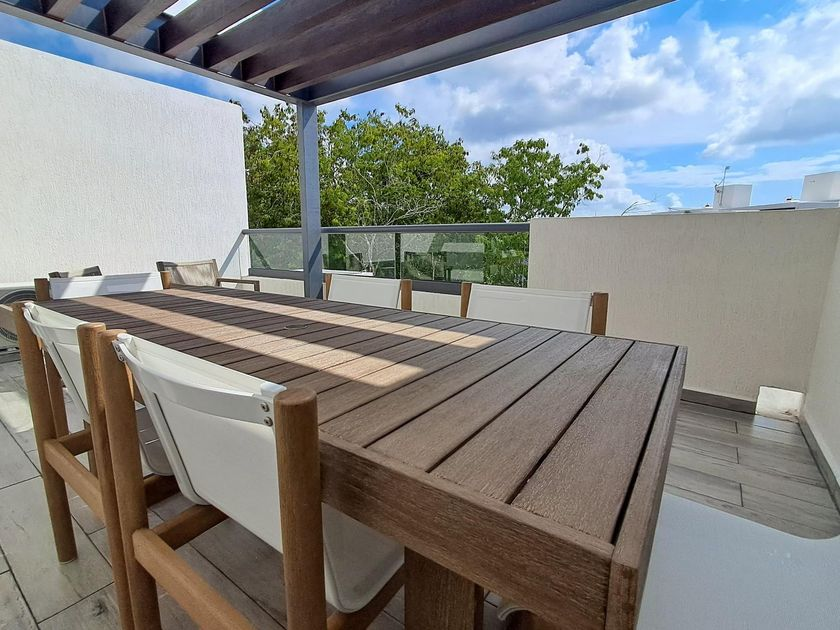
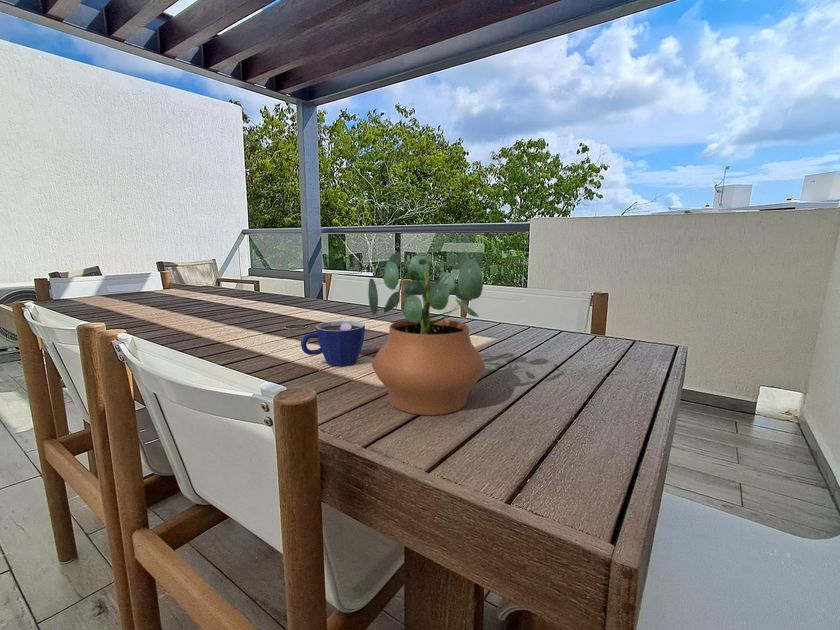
+ cup [300,320,366,367]
+ potted plant [367,249,486,416]
